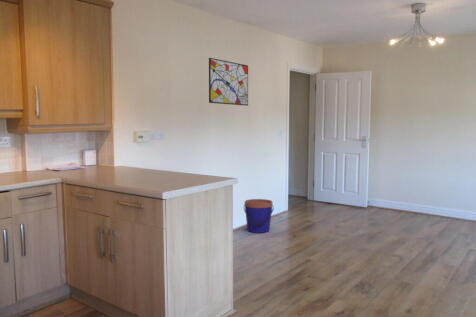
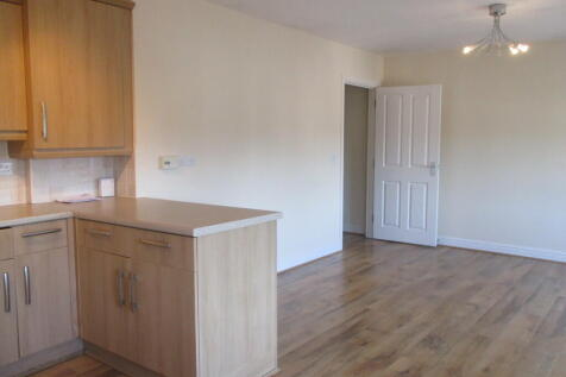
- bucket [243,198,275,234]
- wall art [208,57,249,107]
